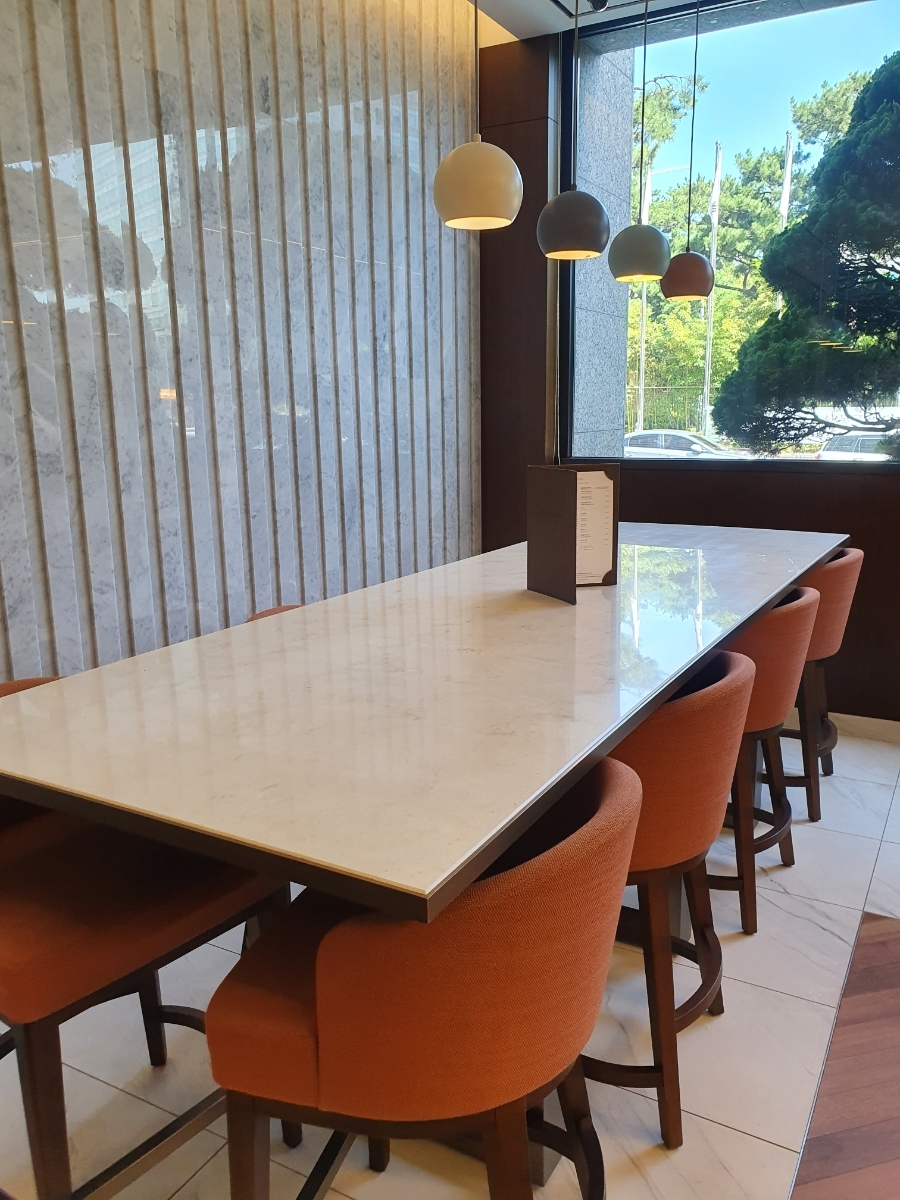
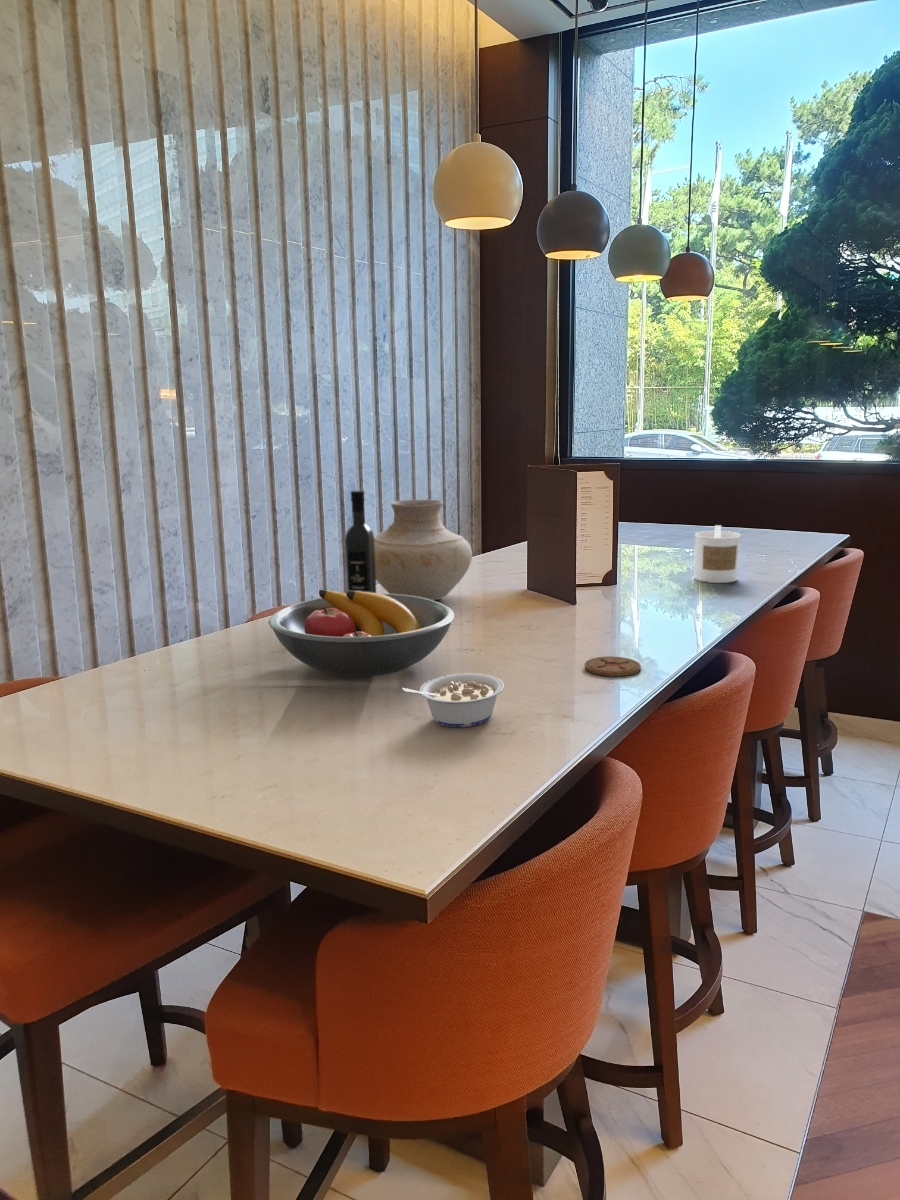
+ vase [373,498,473,601]
+ coaster [584,656,642,677]
+ candle [693,524,742,584]
+ wine bottle [344,490,377,593]
+ fruit bowl [268,589,455,678]
+ legume [401,672,505,728]
